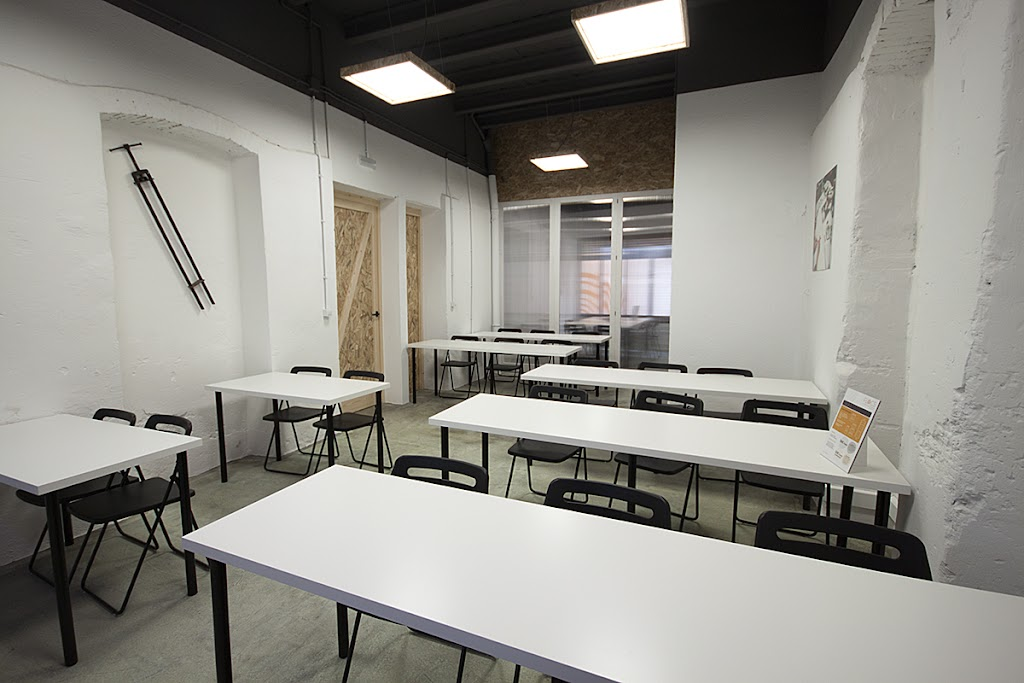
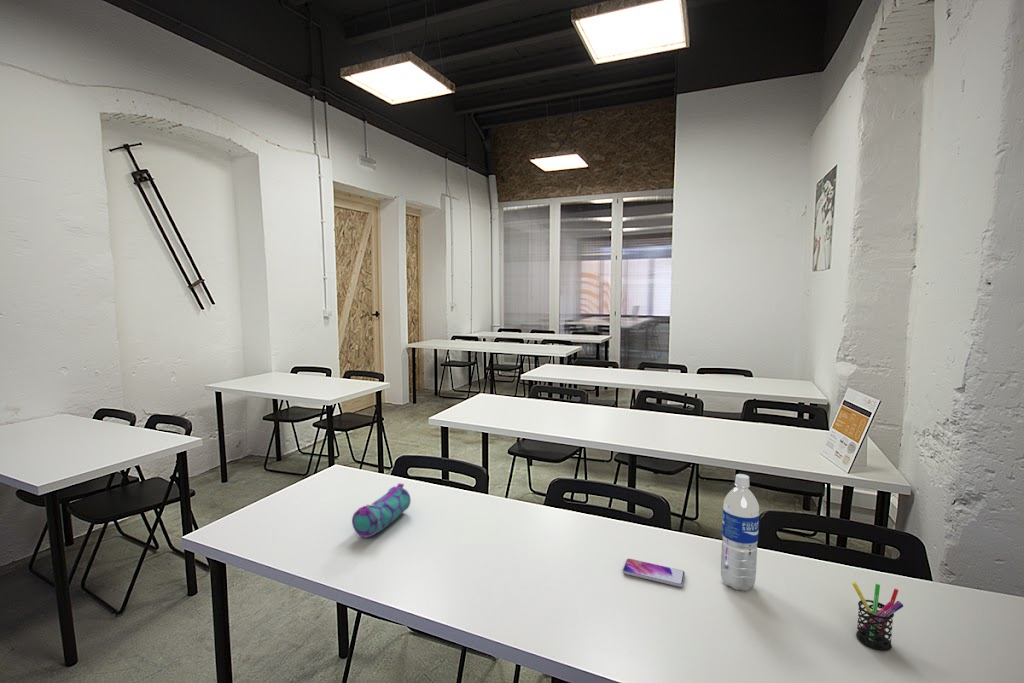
+ smartphone [622,558,686,588]
+ water bottle [720,473,760,592]
+ pen holder [851,581,904,652]
+ pencil case [351,482,412,539]
